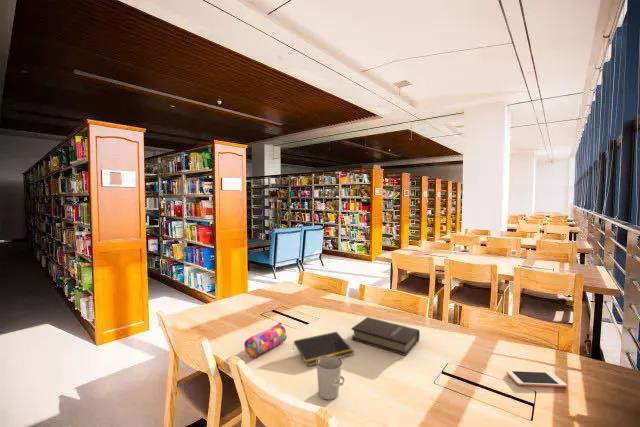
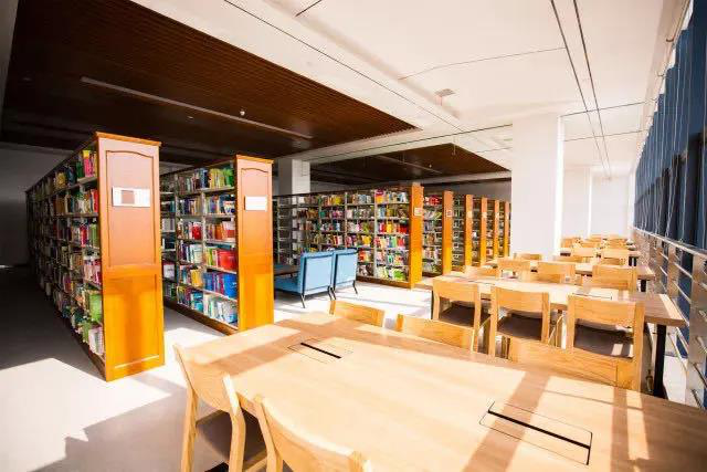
- pencil case [243,322,288,358]
- cup [316,356,345,401]
- cell phone [506,370,568,388]
- book [351,316,421,357]
- notepad [292,331,355,367]
